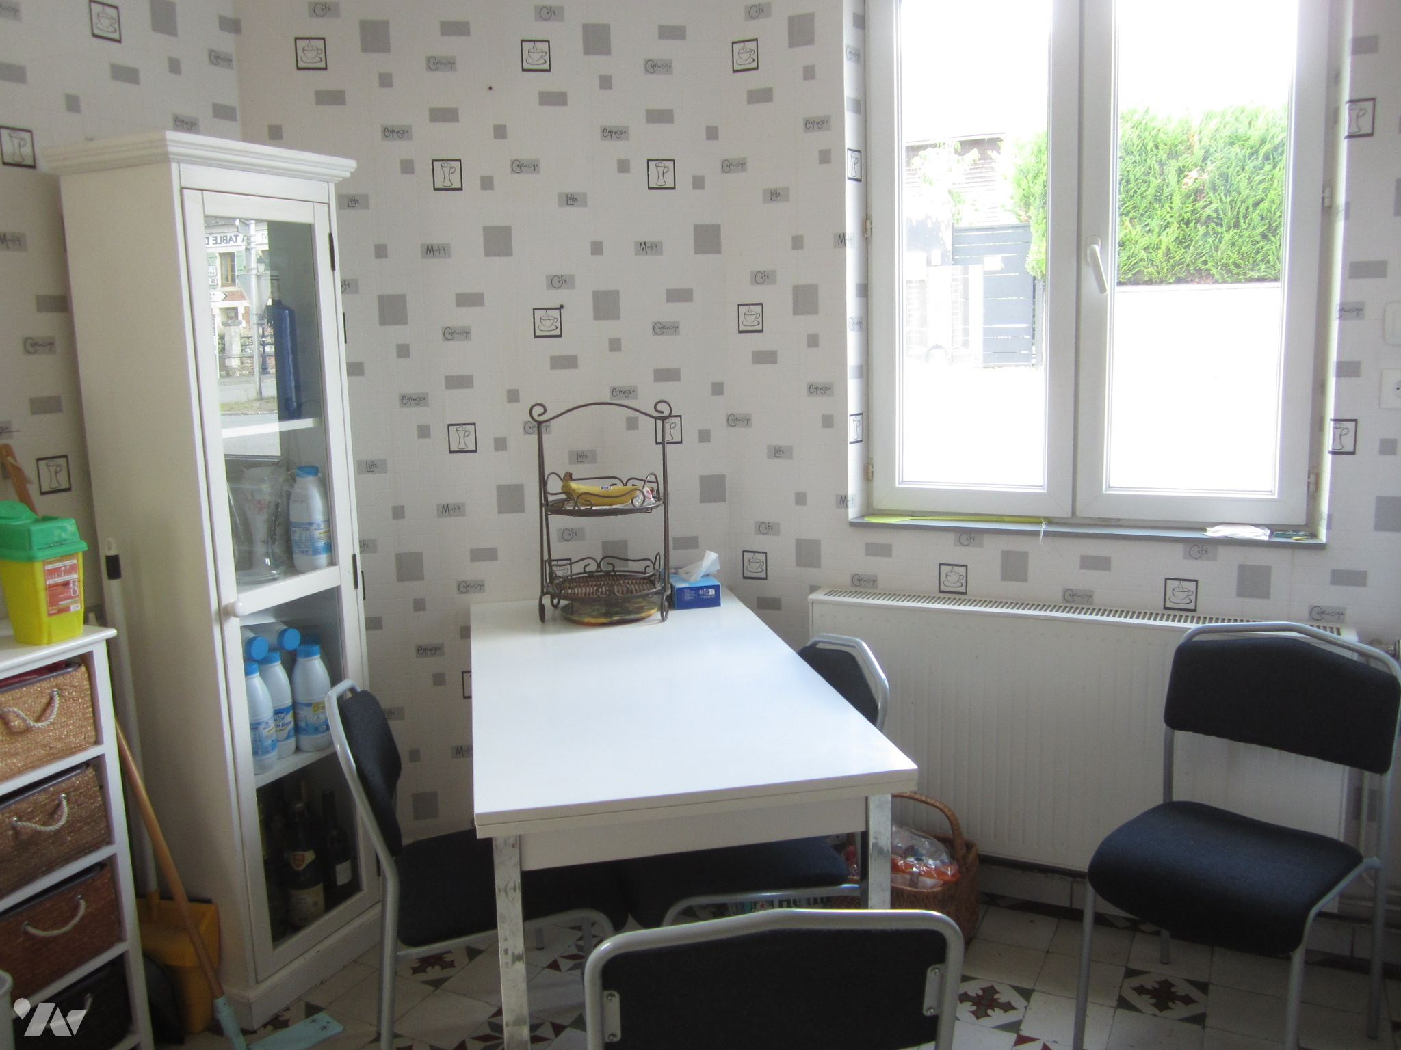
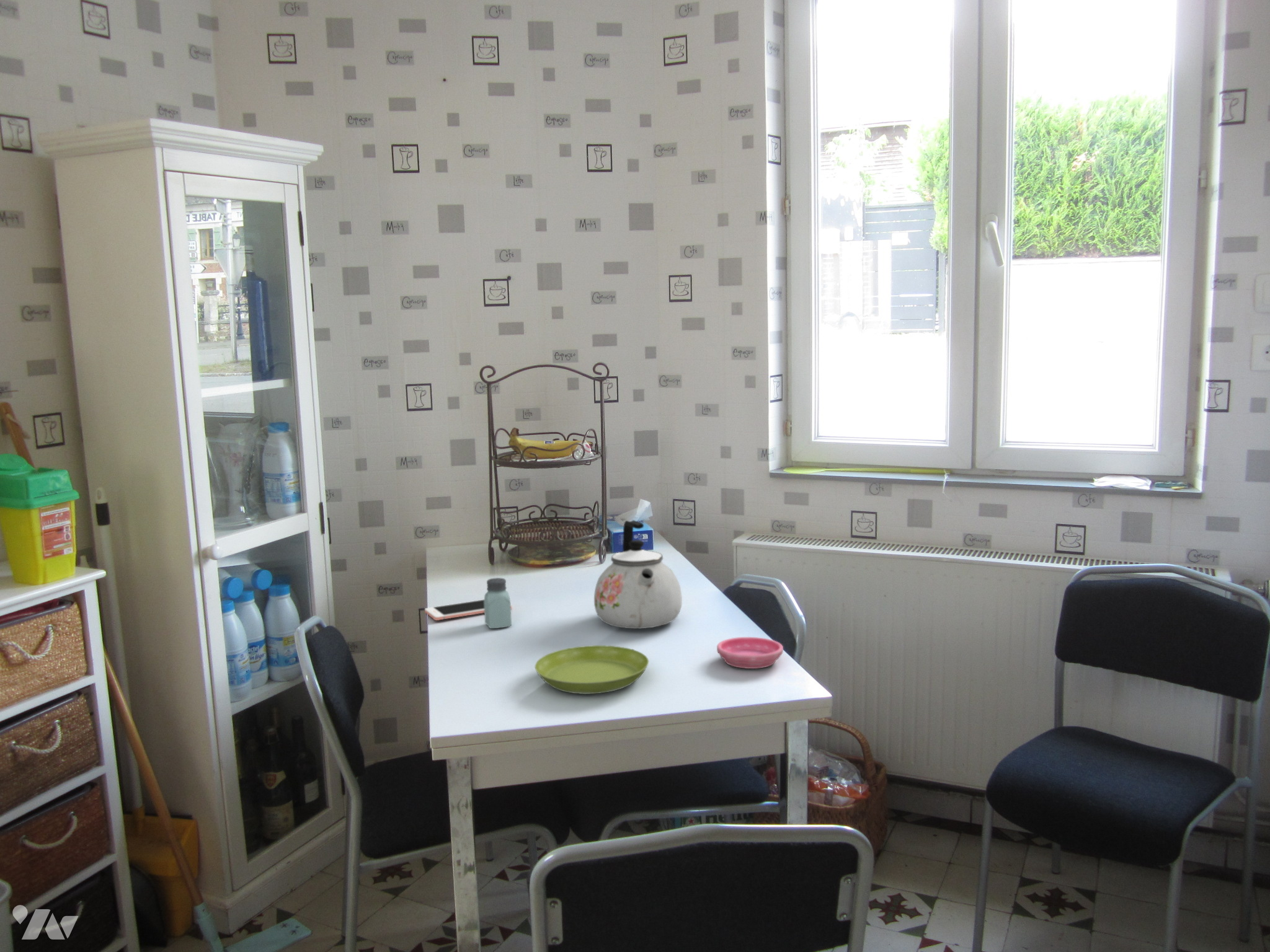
+ cell phone [424,599,512,621]
+ saltshaker [484,577,512,629]
+ saucer [535,645,649,695]
+ saucer [716,637,784,669]
+ kettle [593,519,683,629]
